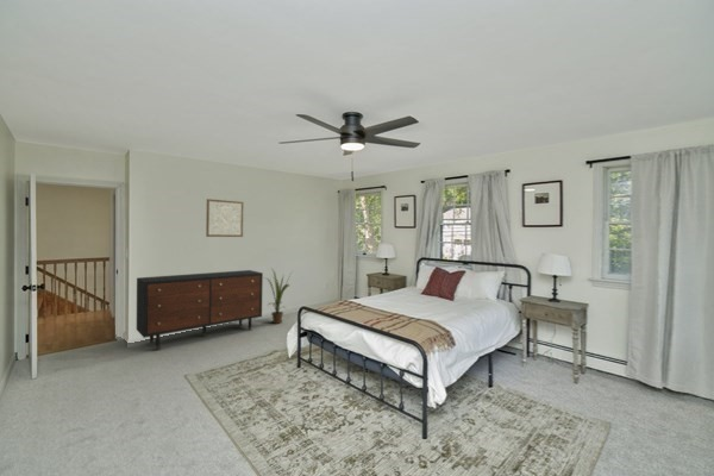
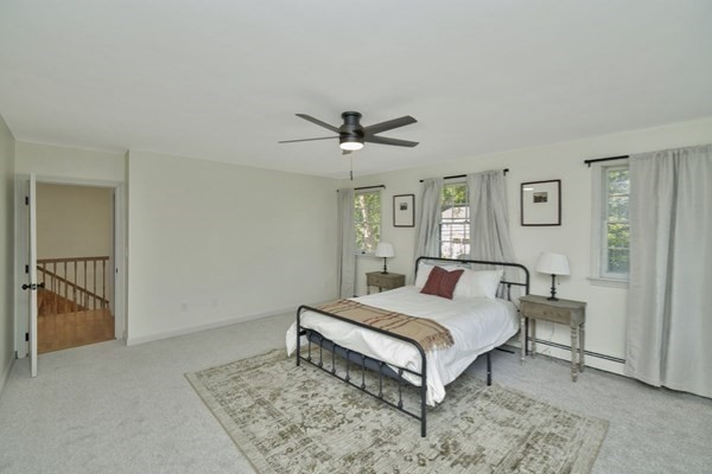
- dresser [136,269,264,351]
- wall art [205,198,245,238]
- house plant [263,269,295,325]
